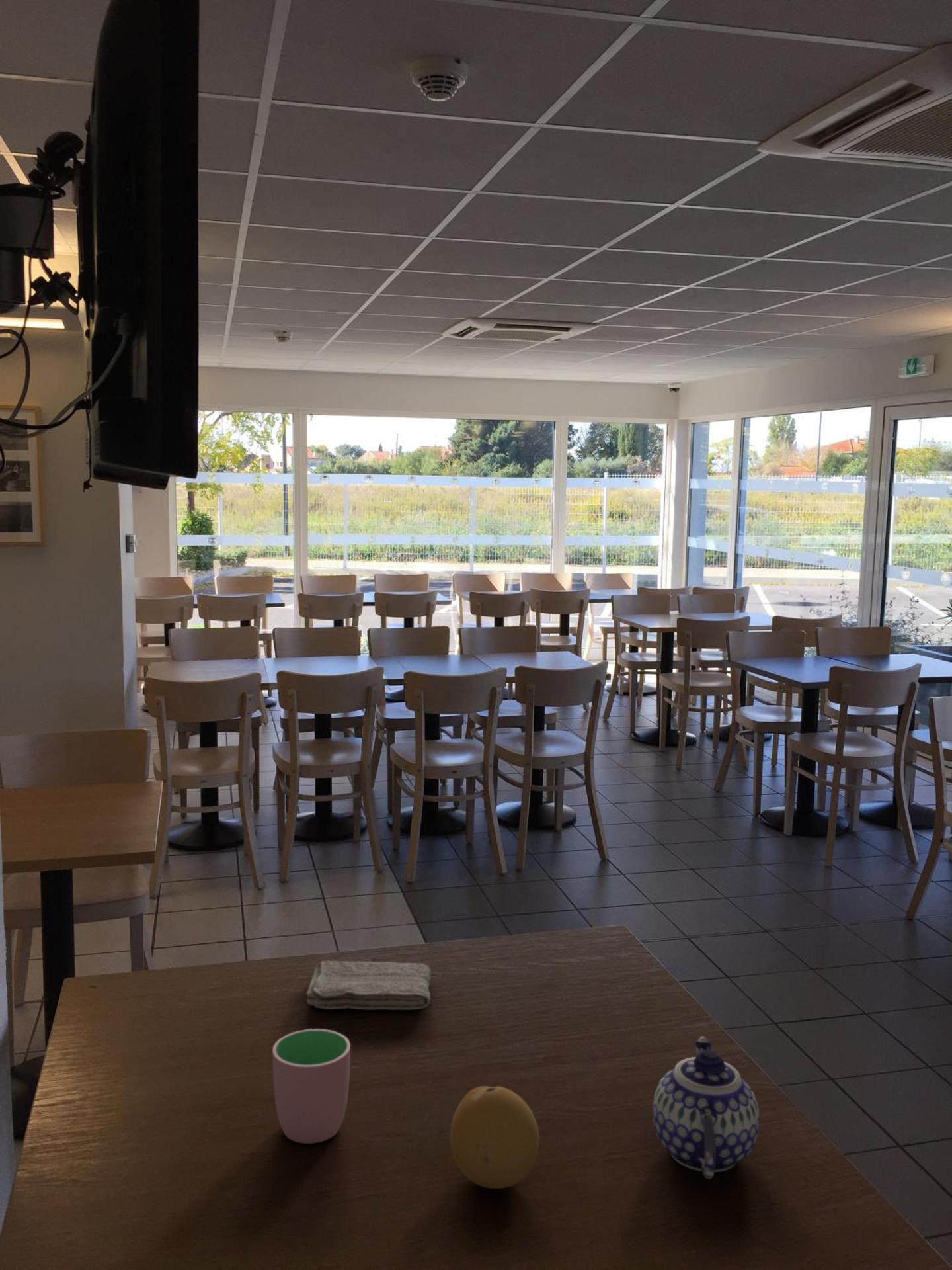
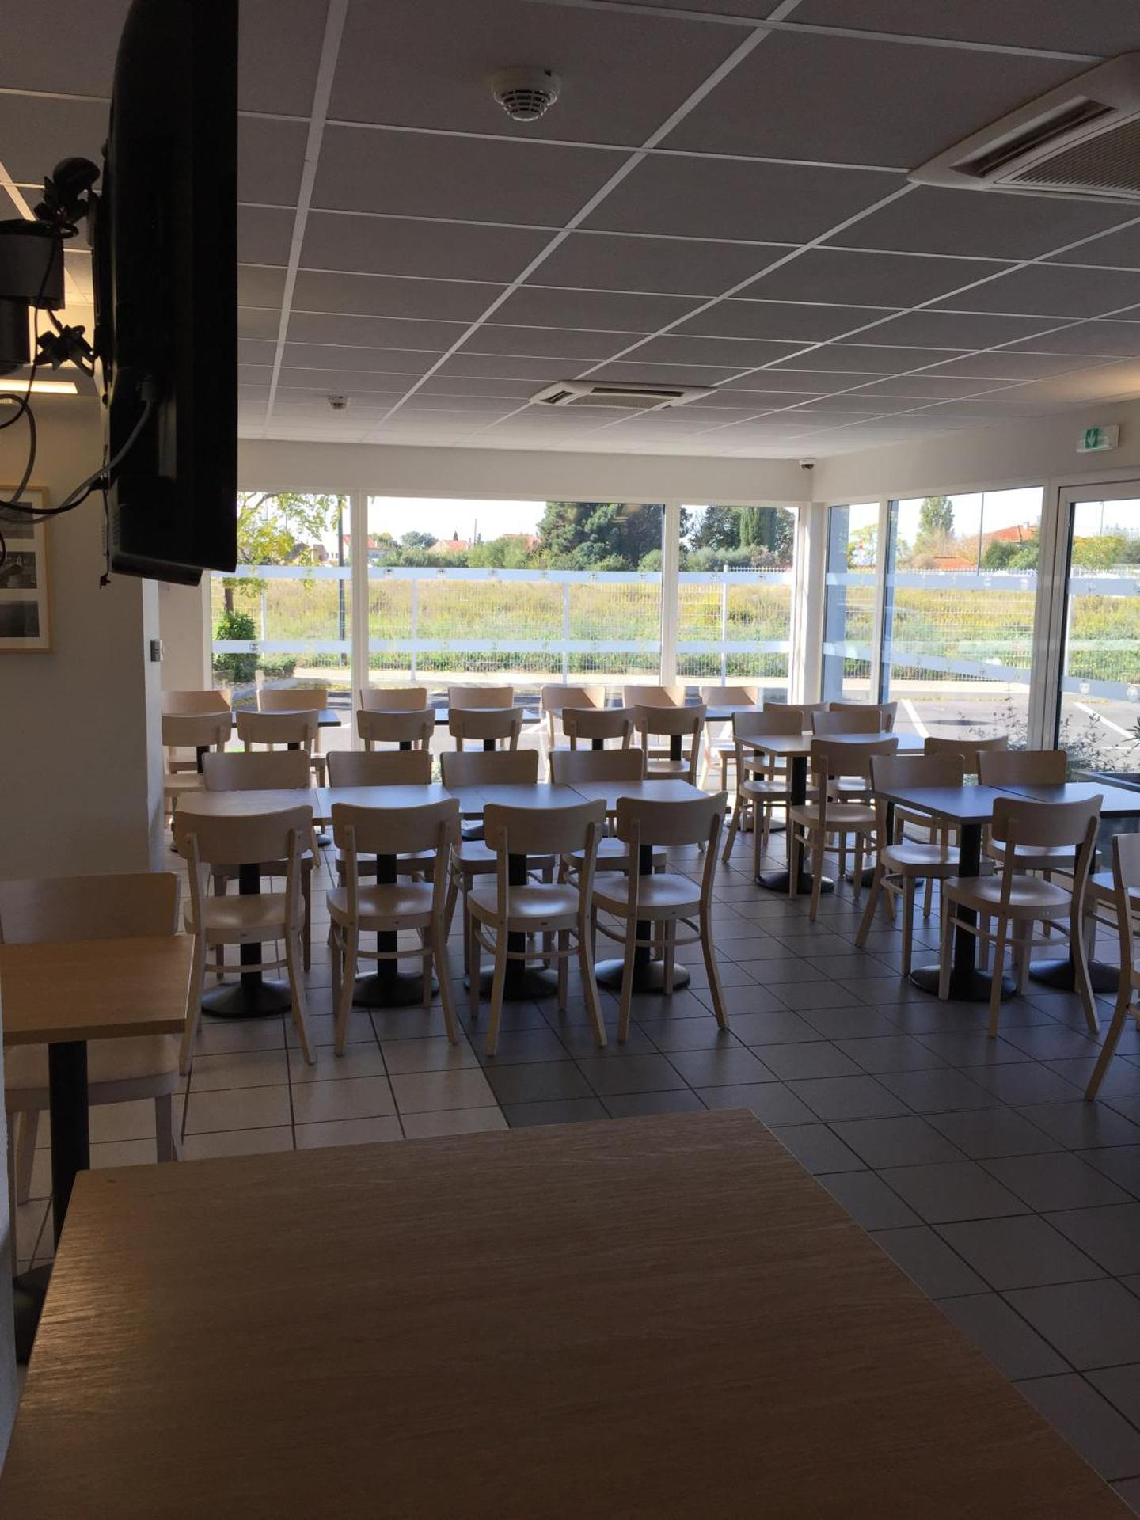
- washcloth [305,960,432,1011]
- cup [272,1028,351,1144]
- fruit [450,1085,540,1189]
- teapot [652,1035,760,1180]
